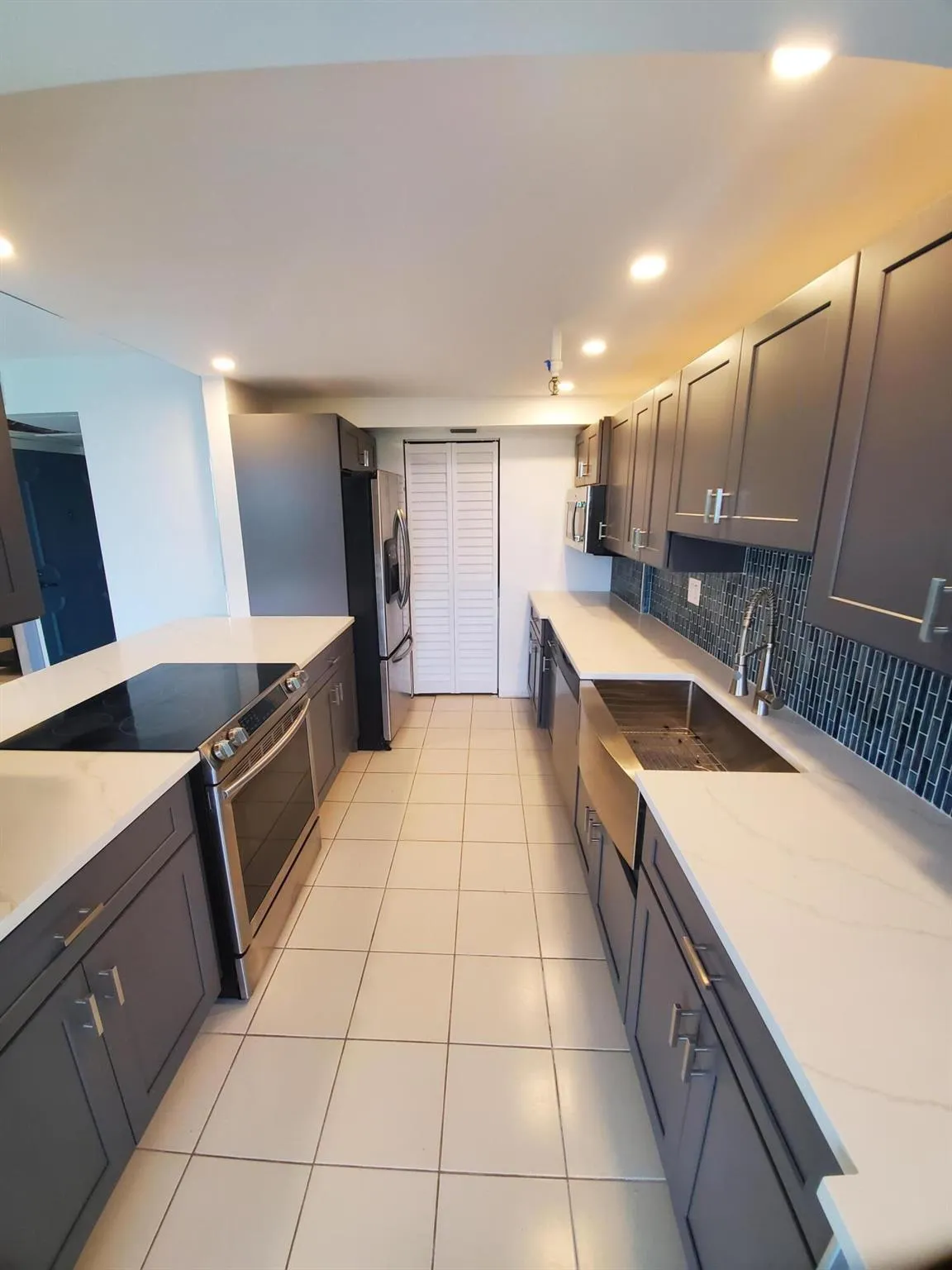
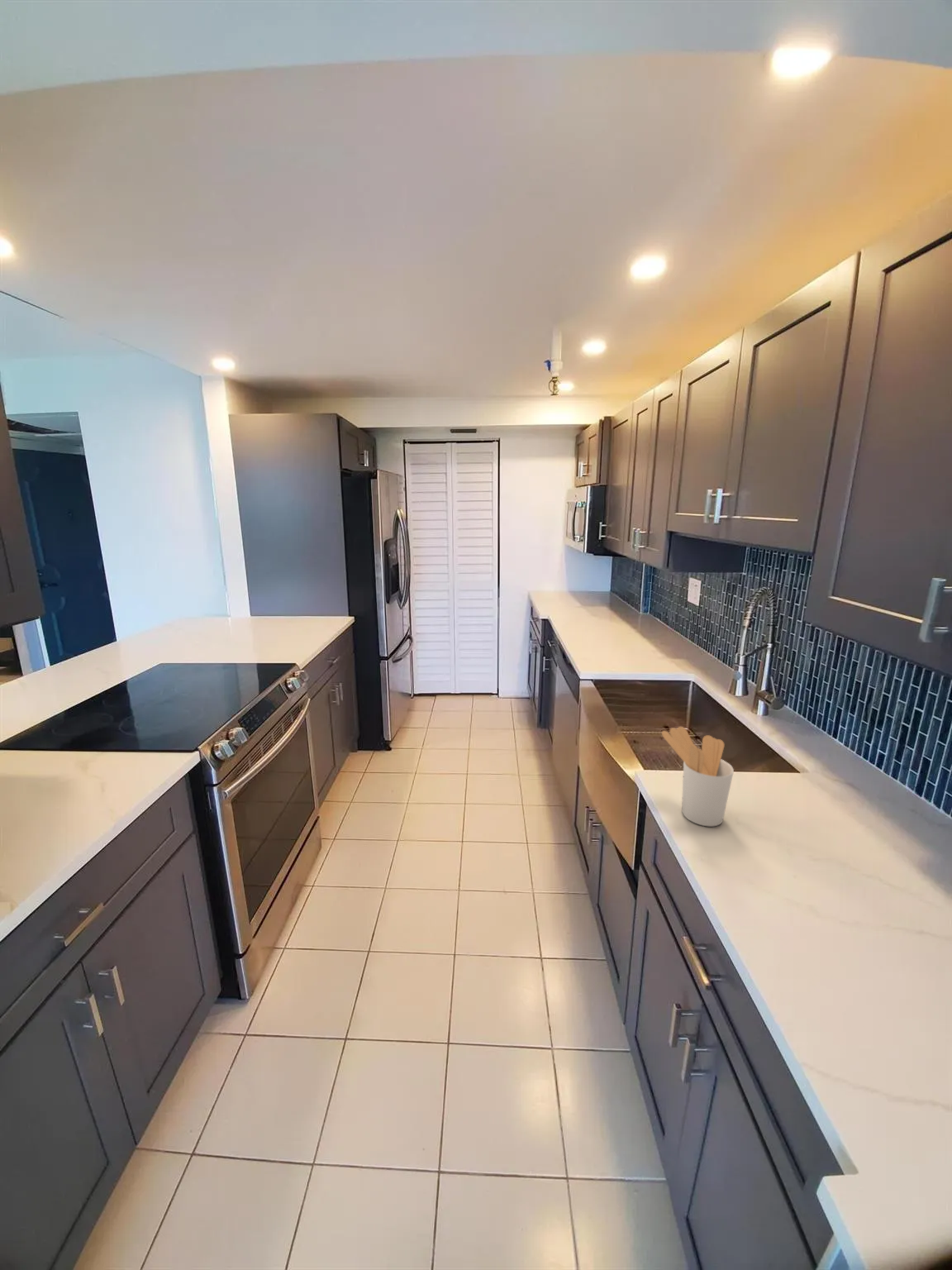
+ utensil holder [661,726,735,828]
